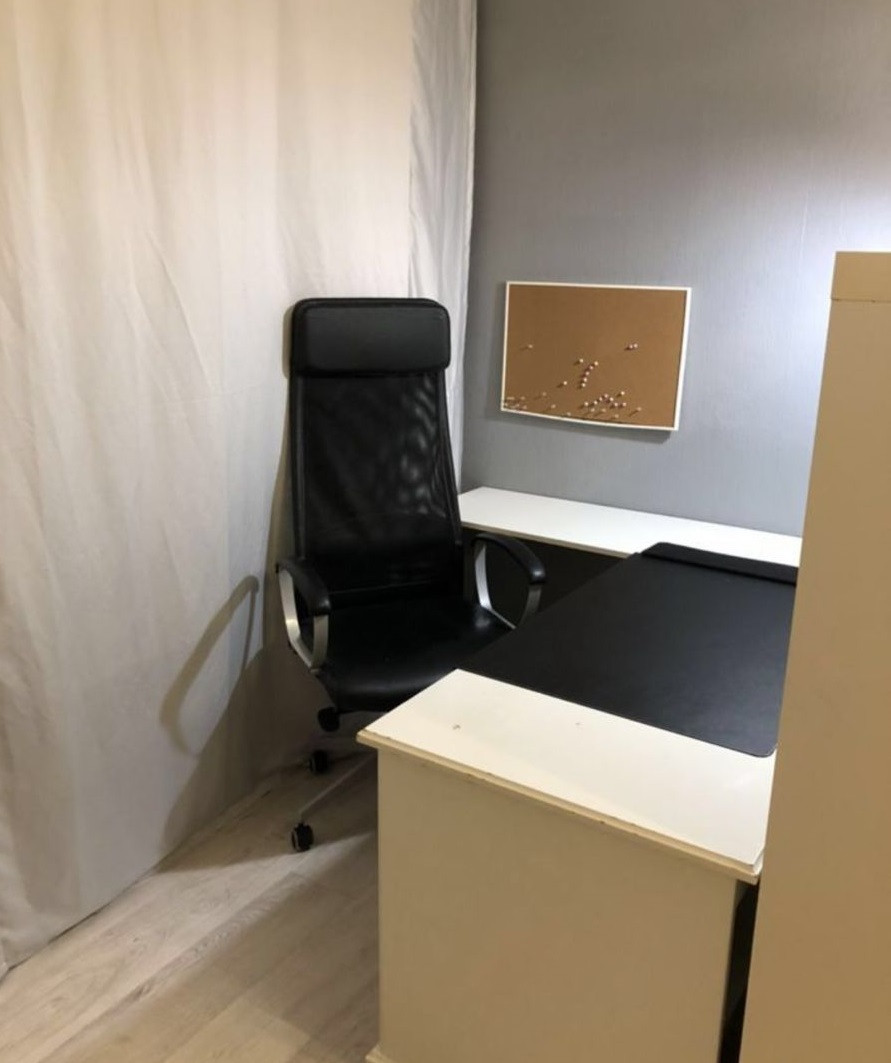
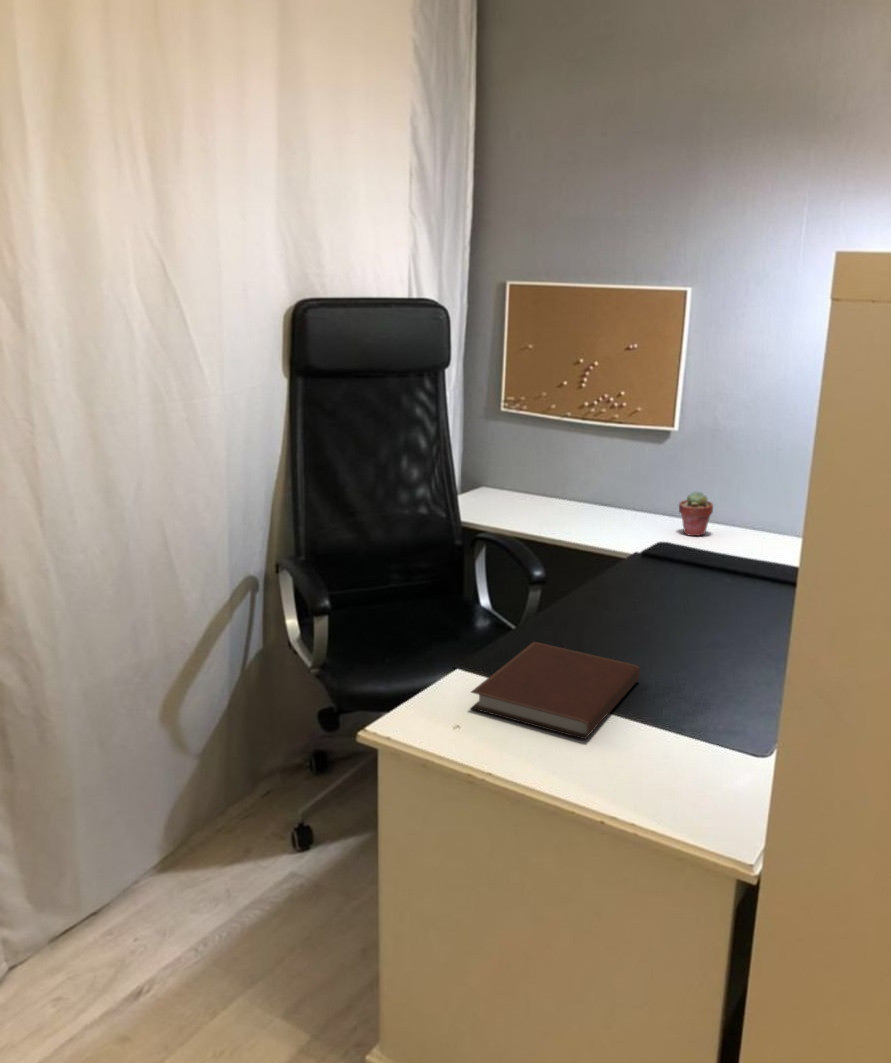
+ potted succulent [678,490,714,537]
+ notebook [469,641,641,740]
